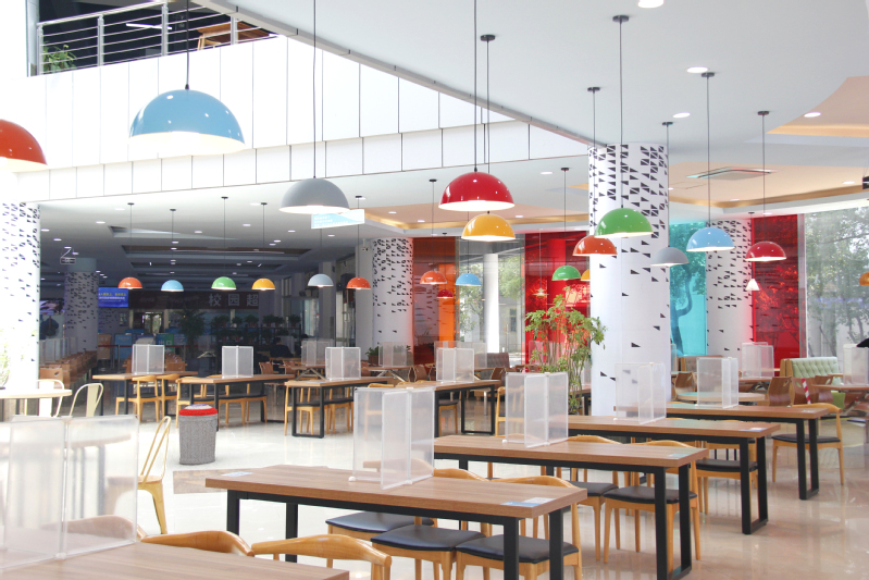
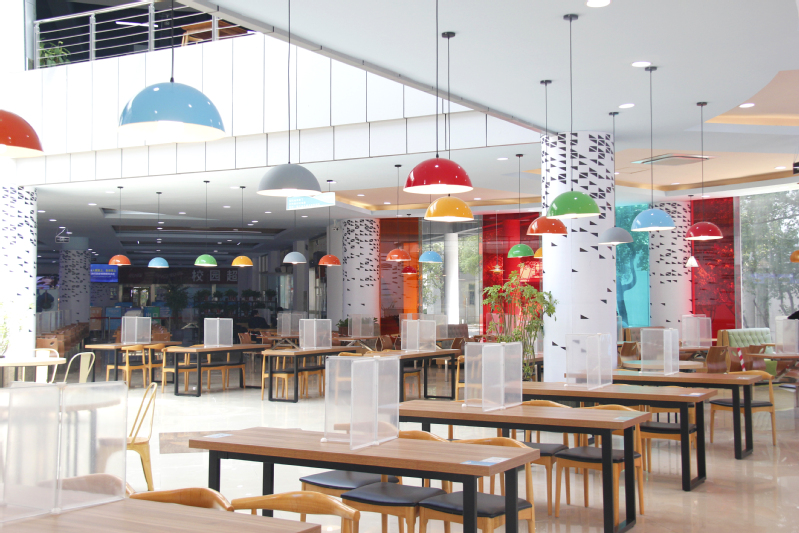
- trash can [177,403,219,466]
